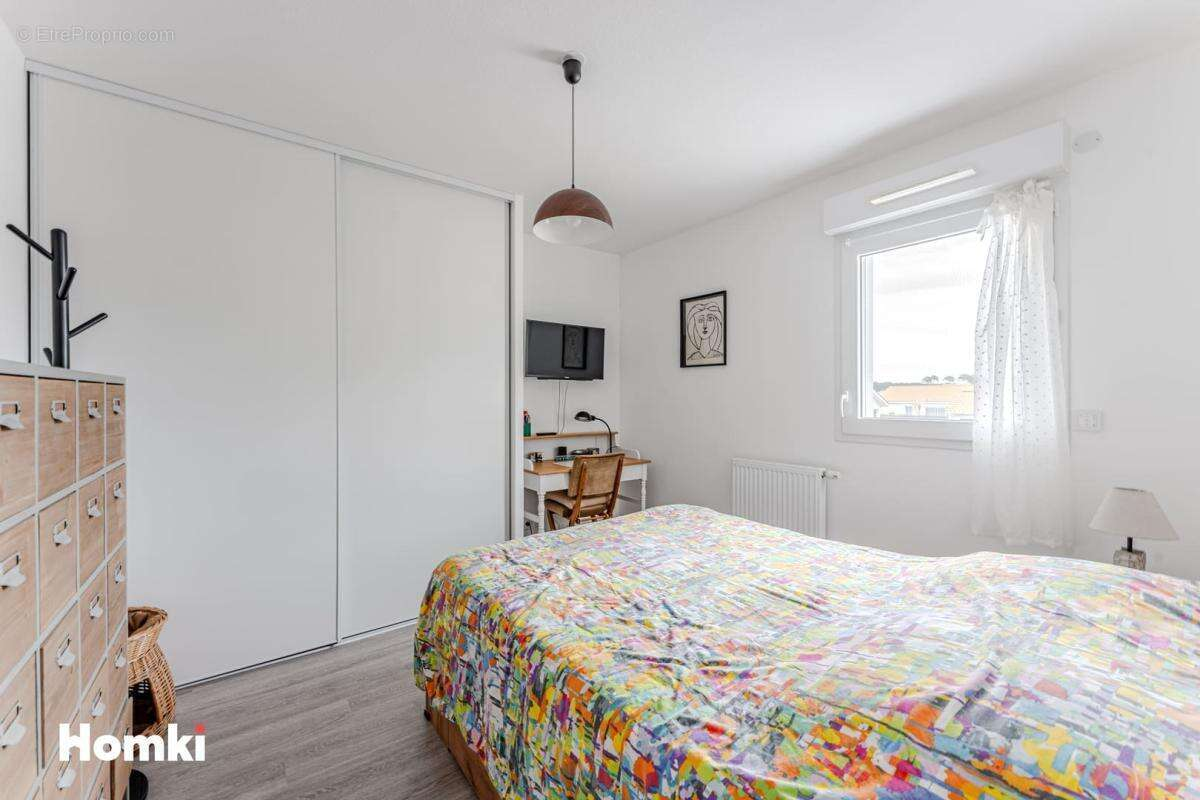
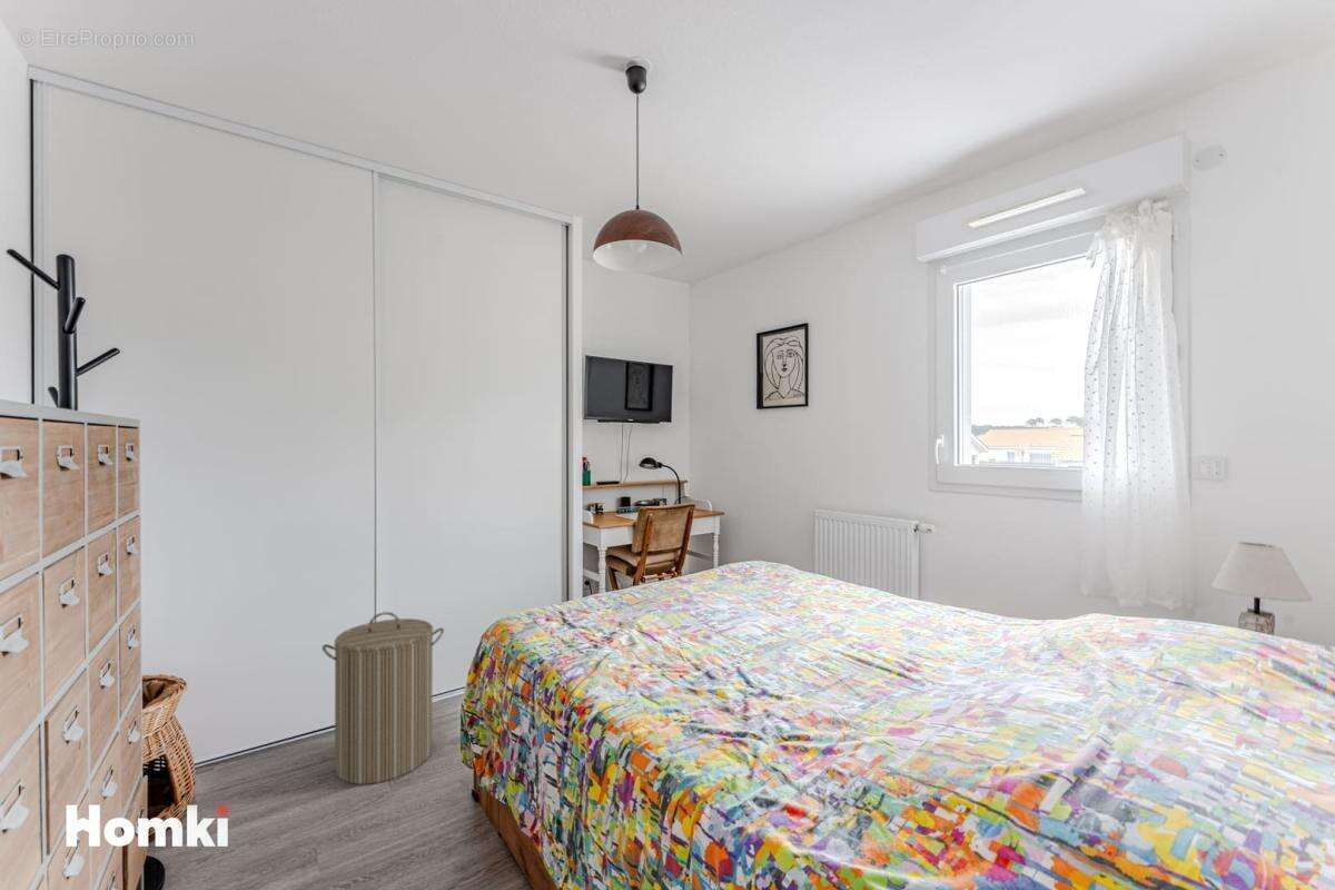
+ laundry hamper [322,611,445,785]
